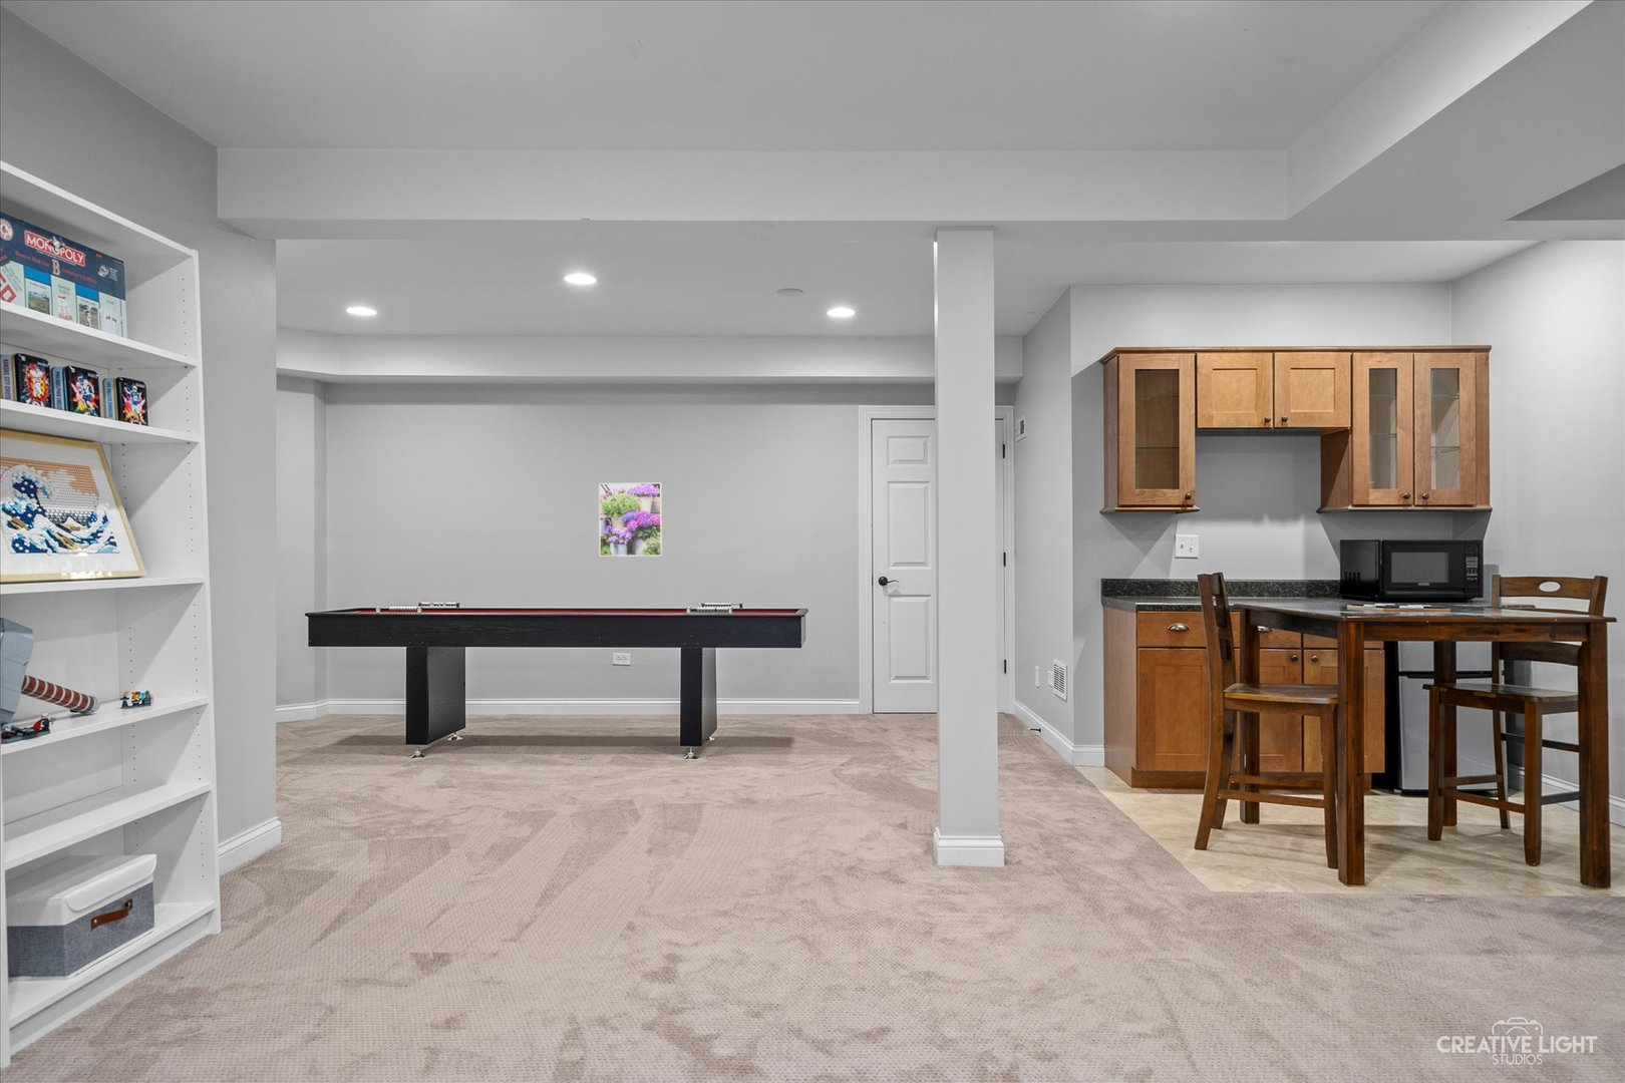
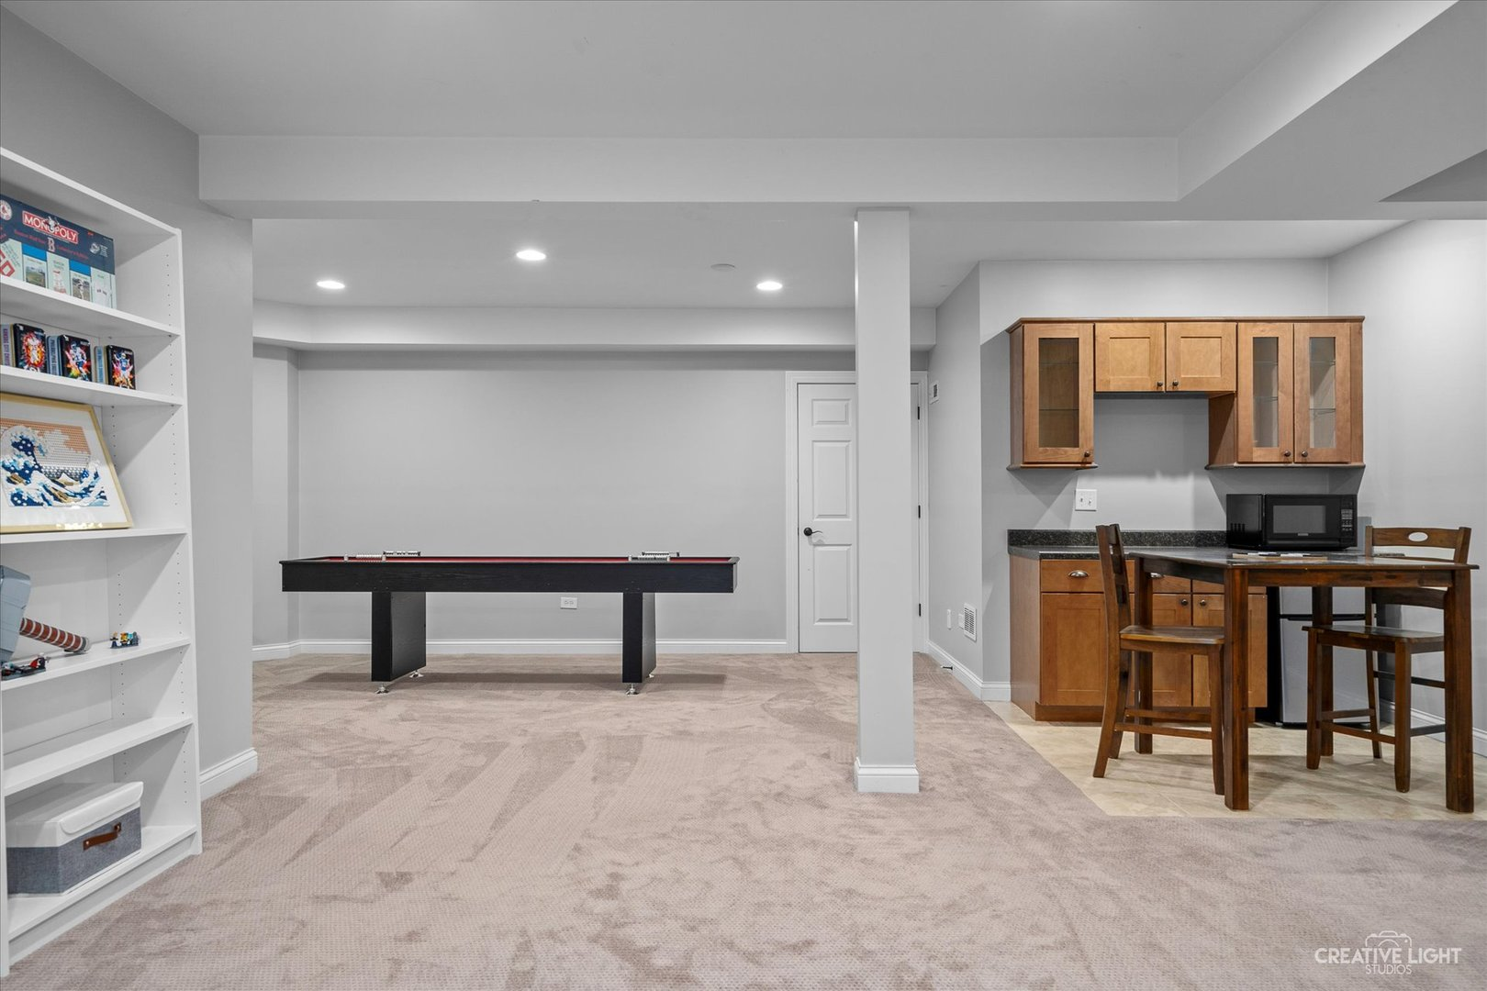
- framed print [597,481,663,557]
